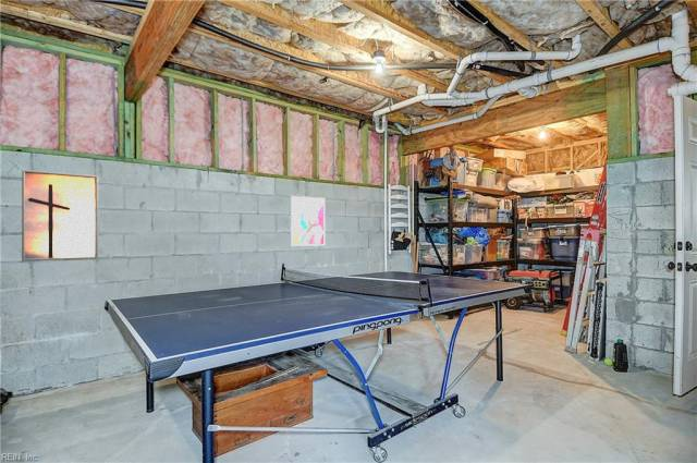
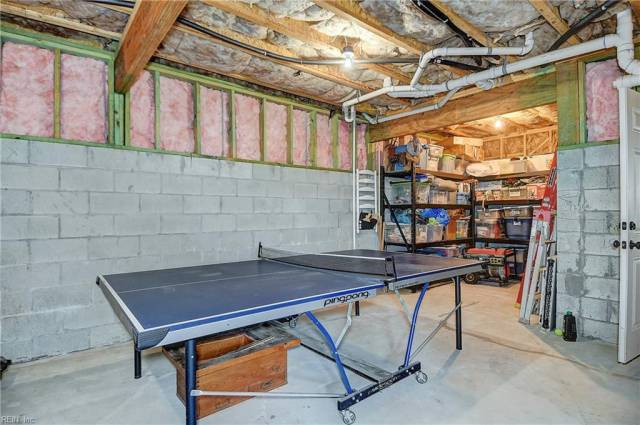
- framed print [21,169,99,263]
- wall art [290,195,327,247]
